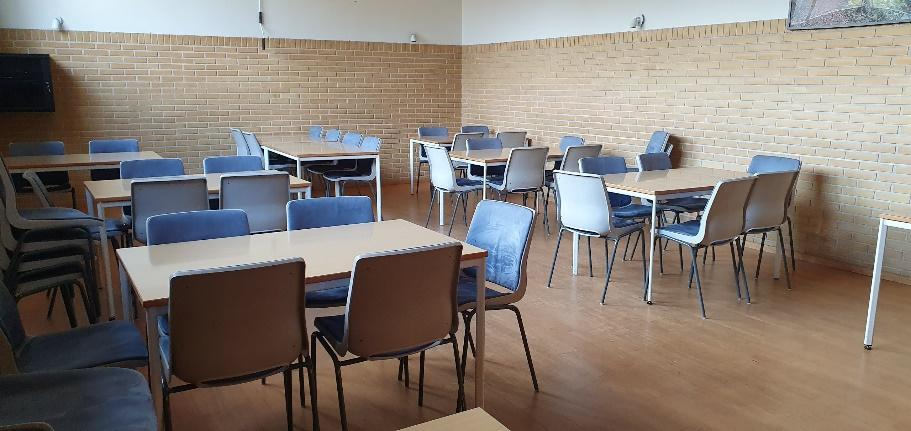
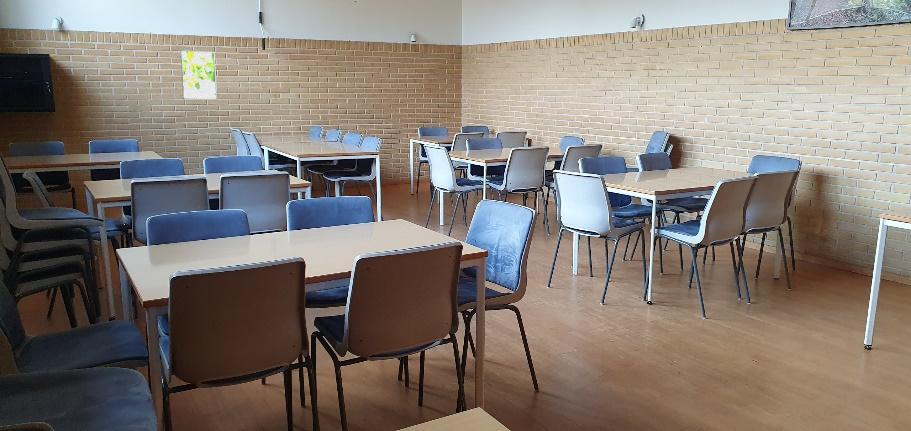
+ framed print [180,50,218,100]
